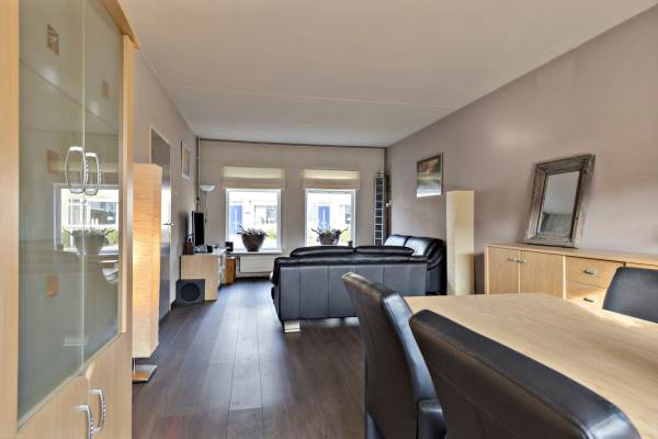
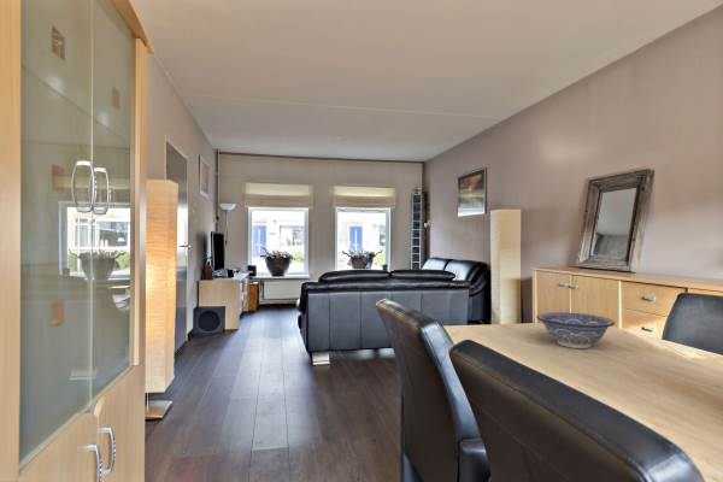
+ decorative bowl [535,311,616,349]
